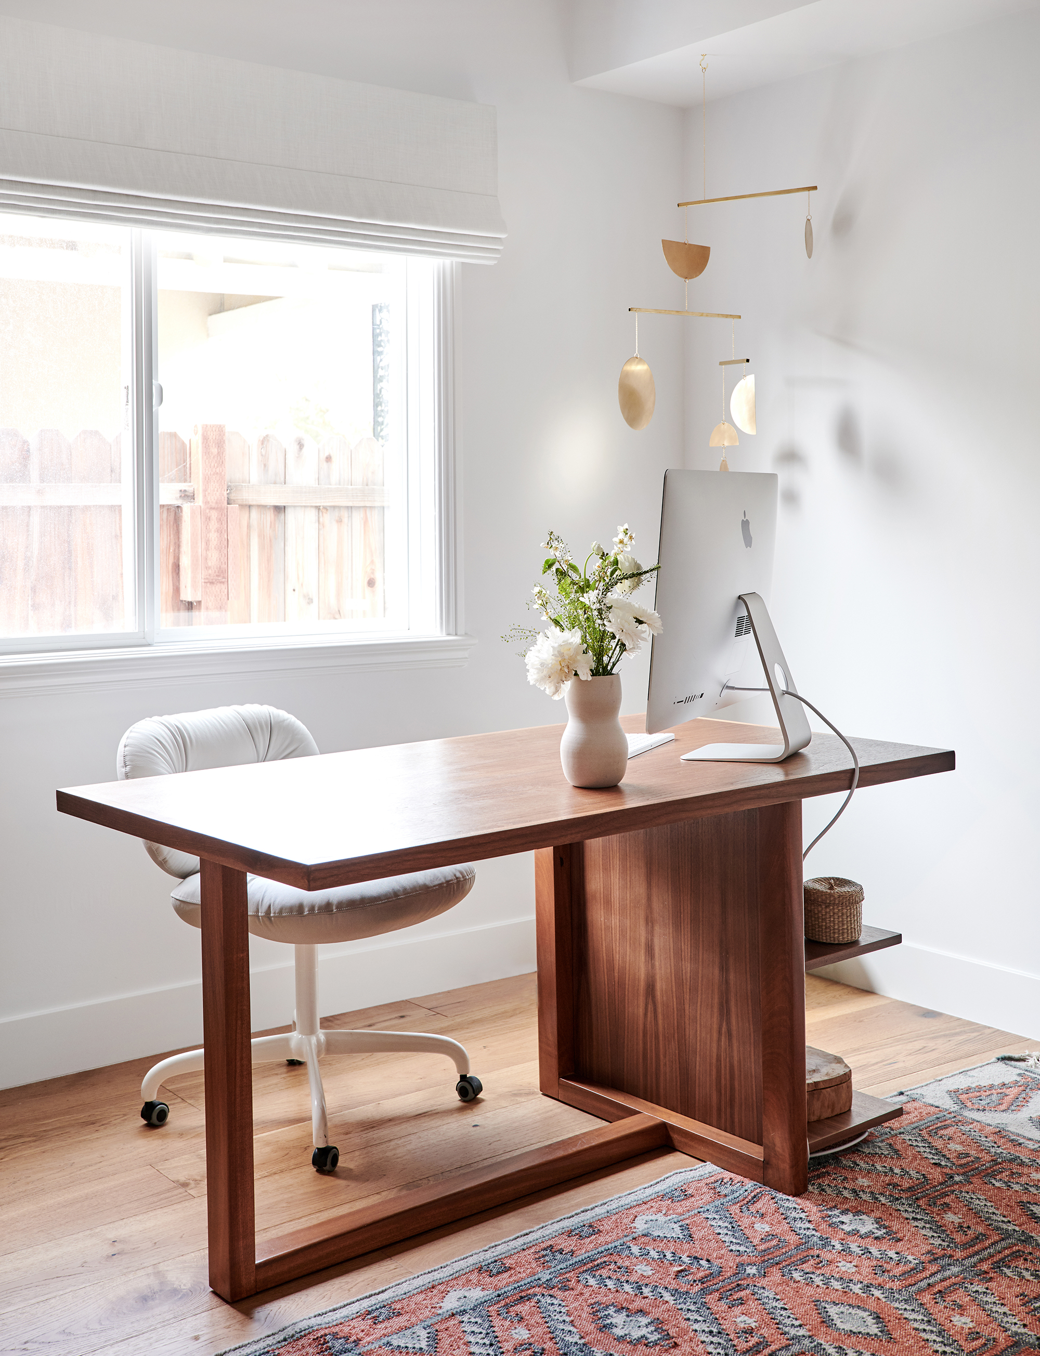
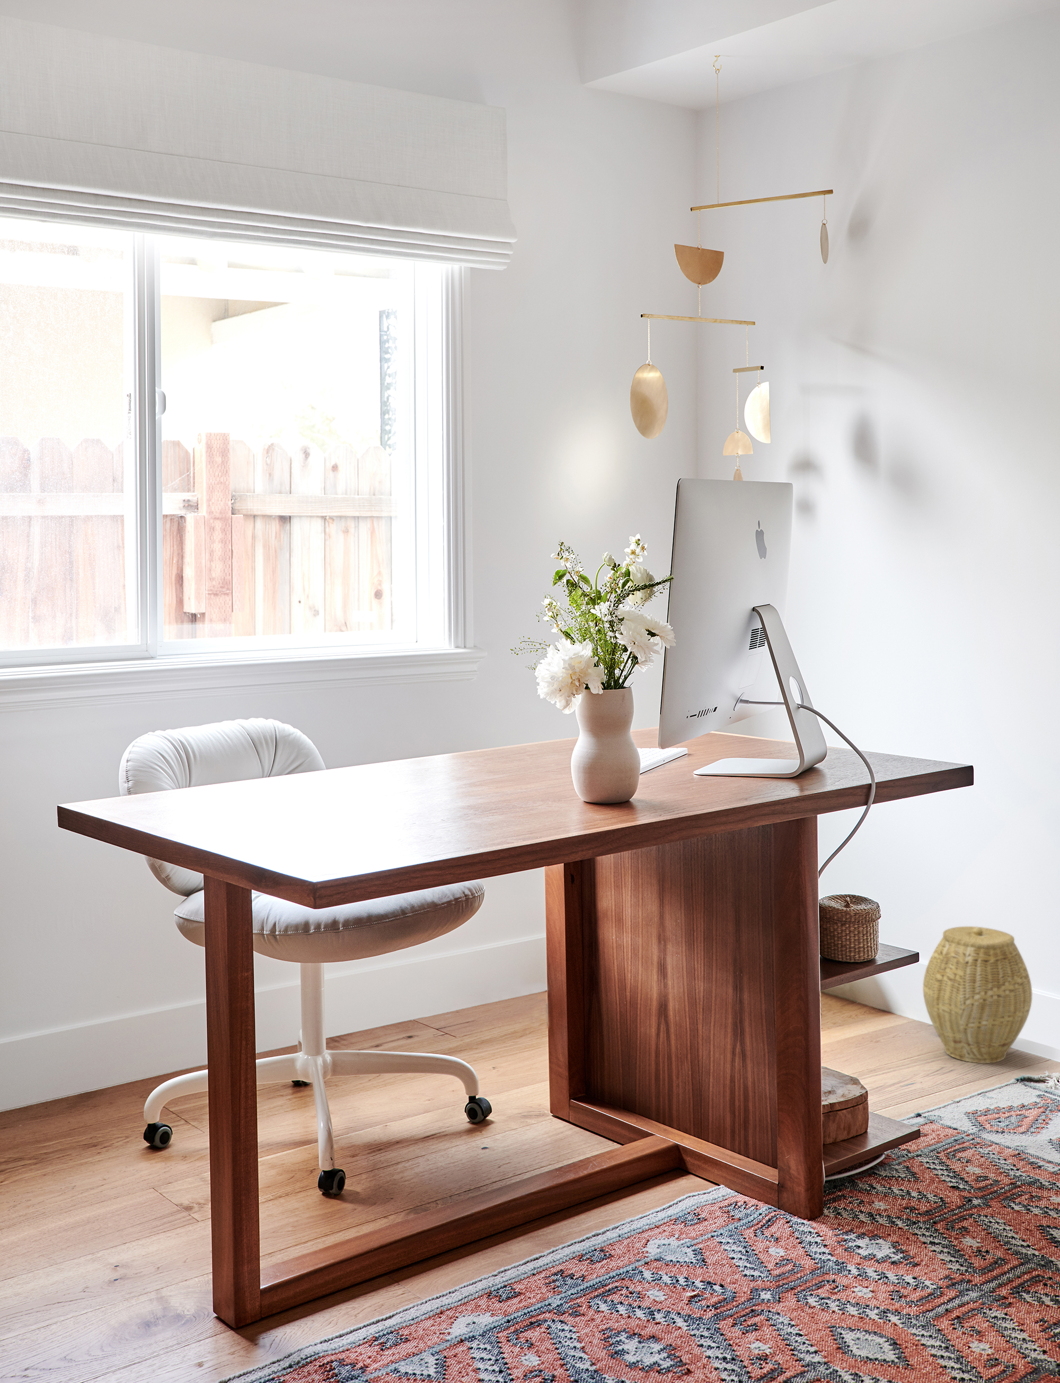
+ woven basket [922,925,1032,1063]
